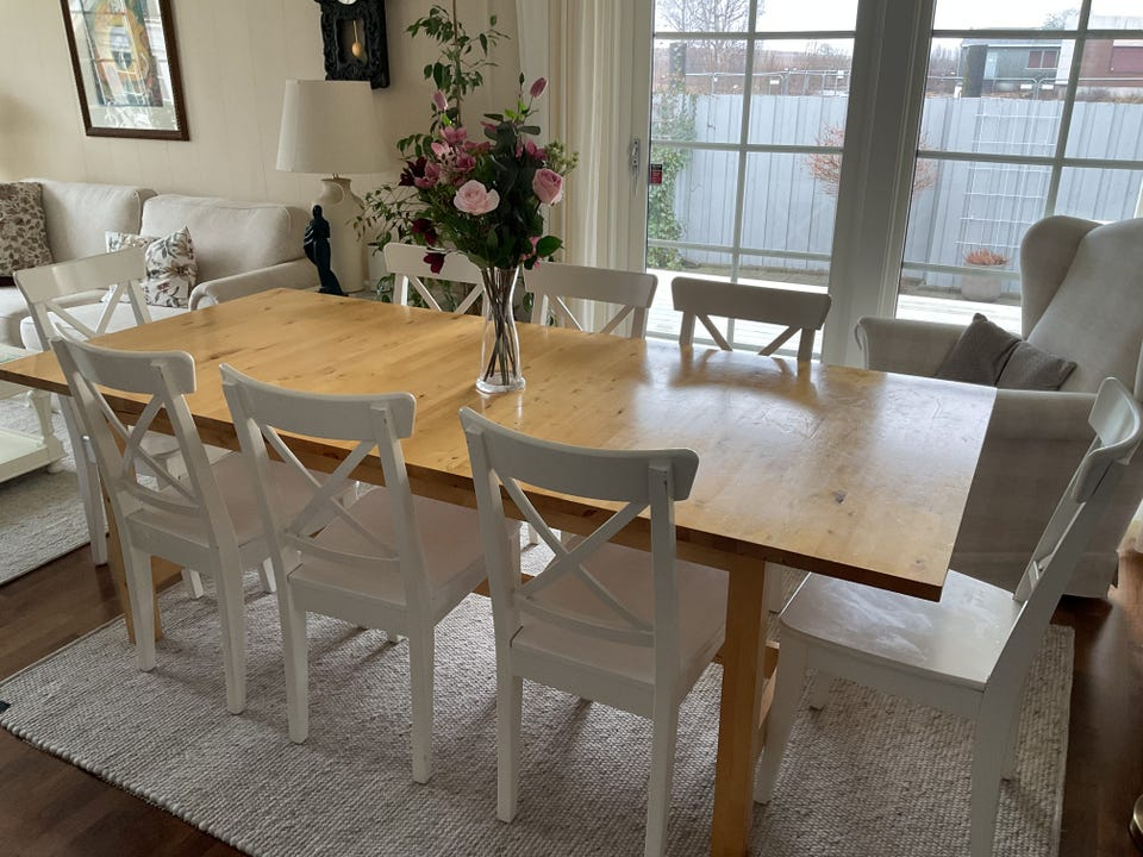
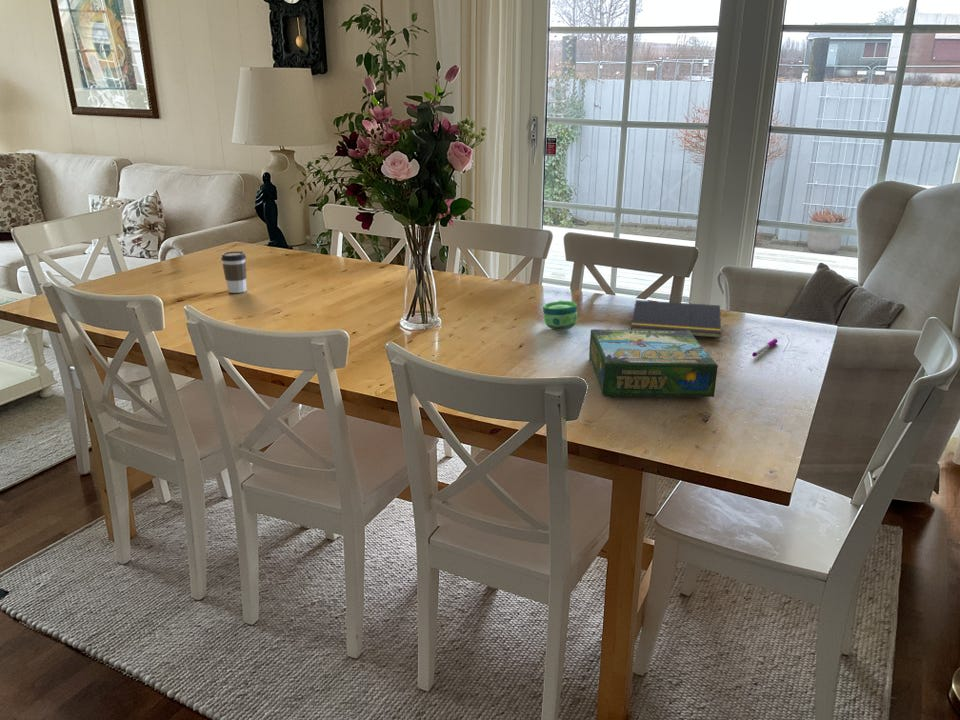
+ cup [542,299,578,331]
+ notepad [630,299,722,339]
+ pen [751,338,778,358]
+ coffee cup [220,250,247,294]
+ board game [588,328,719,398]
